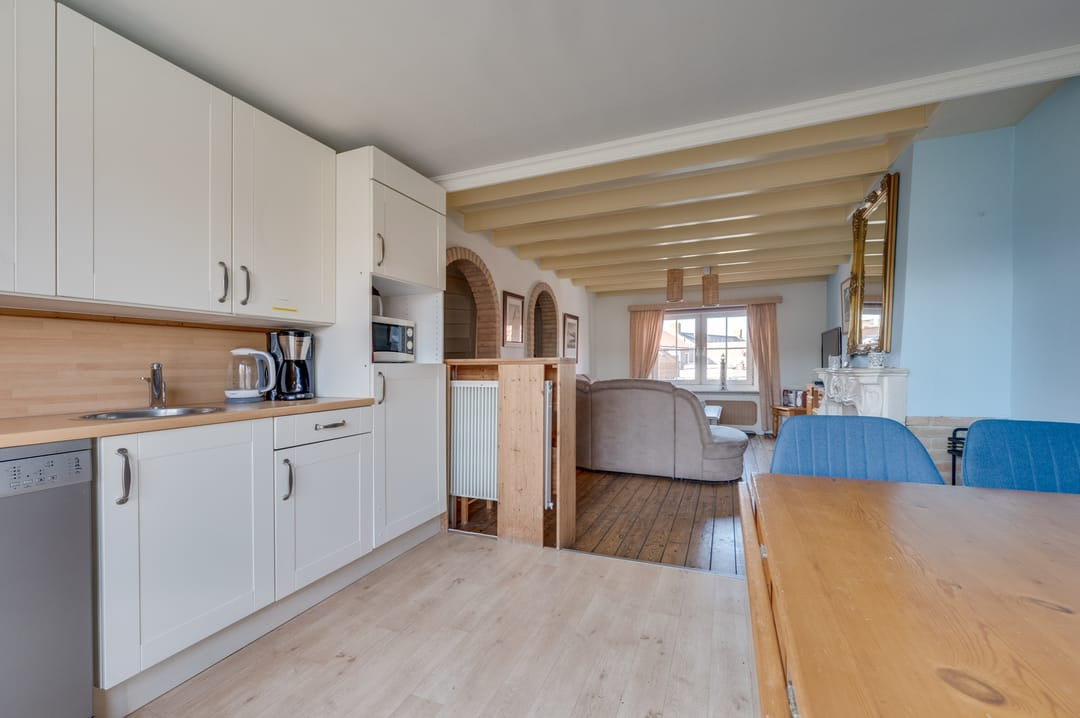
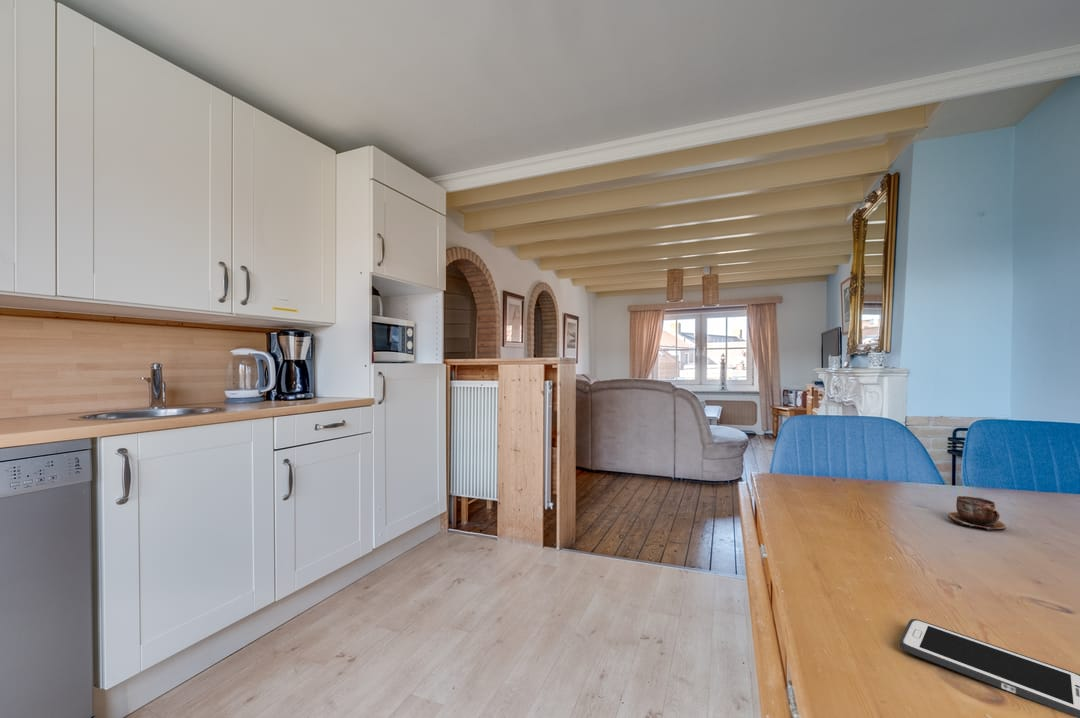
+ cell phone [899,618,1080,718]
+ cup [947,495,1007,531]
